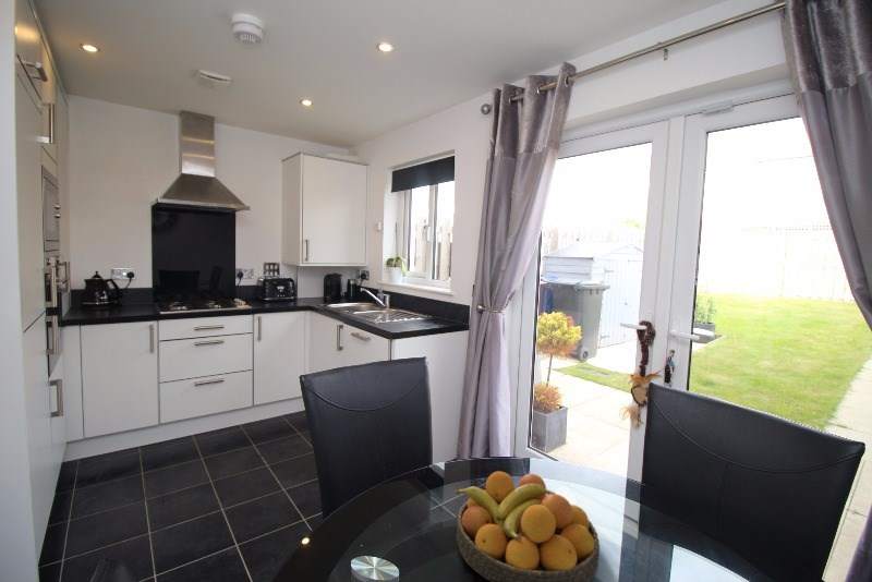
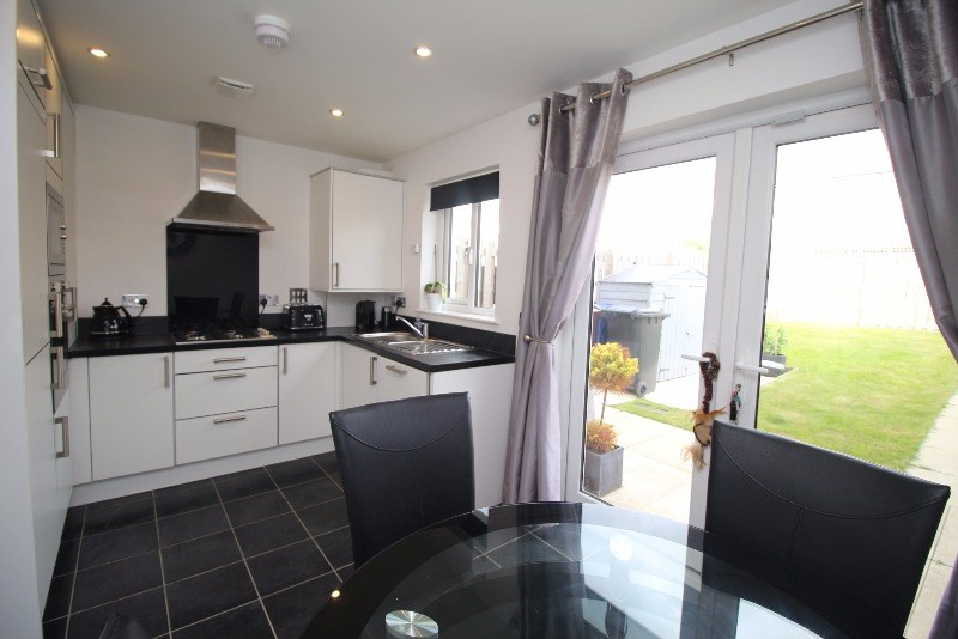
- fruit bowl [455,470,601,582]
